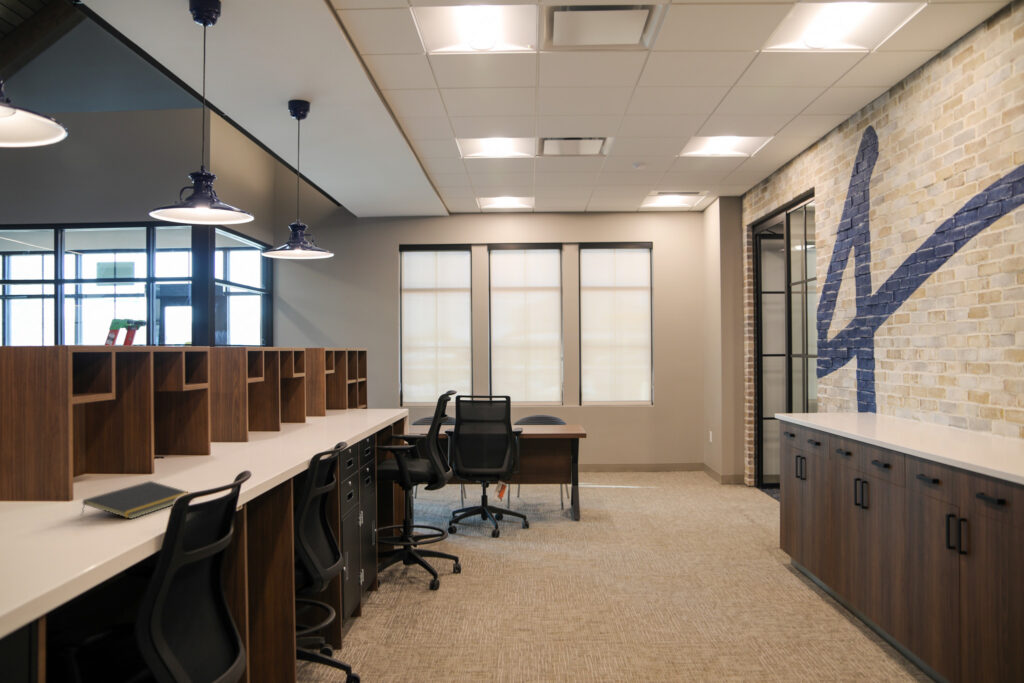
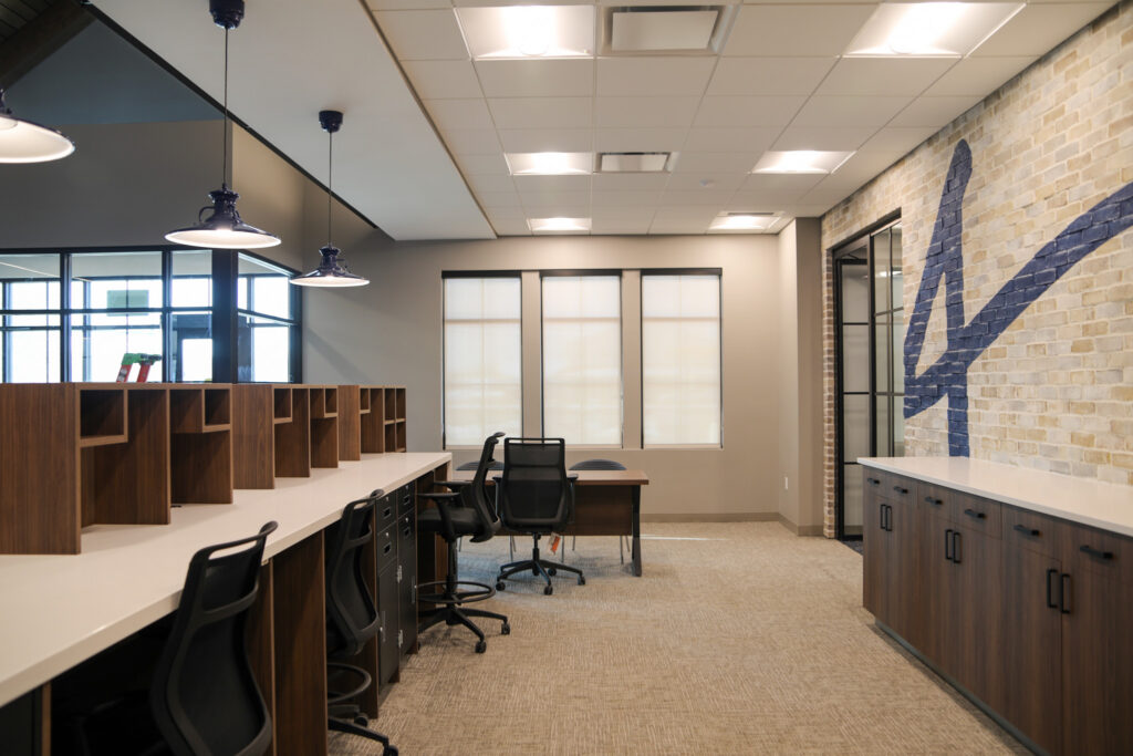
- notepad [80,480,192,520]
